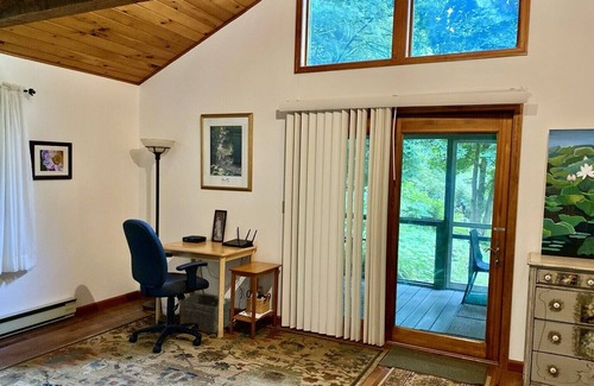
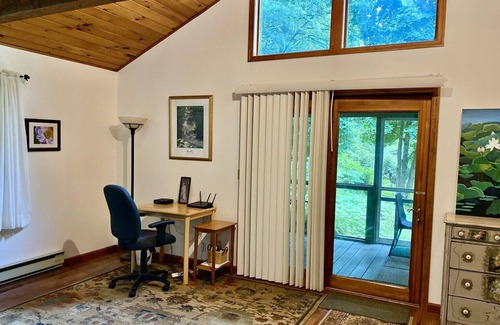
- basket [178,291,232,334]
